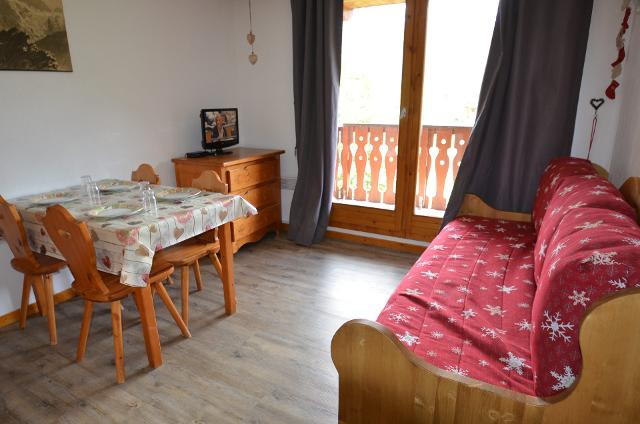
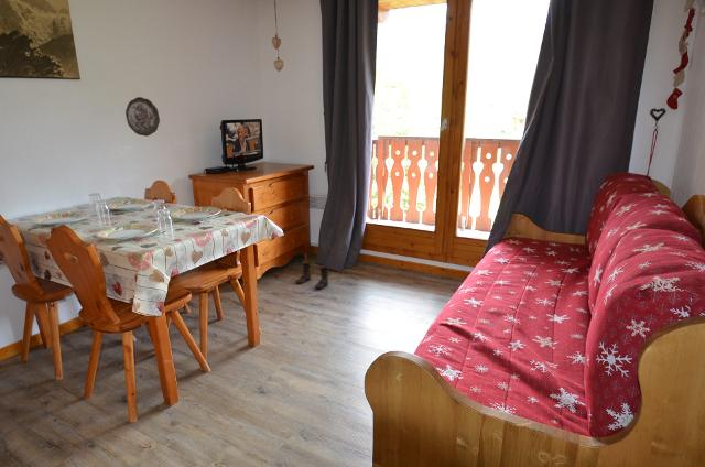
+ boots [295,262,329,290]
+ decorative plate [124,96,161,138]
